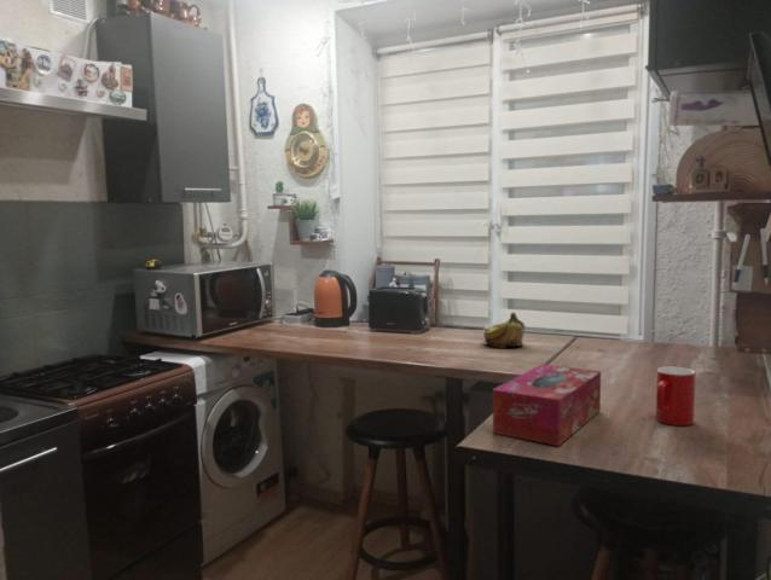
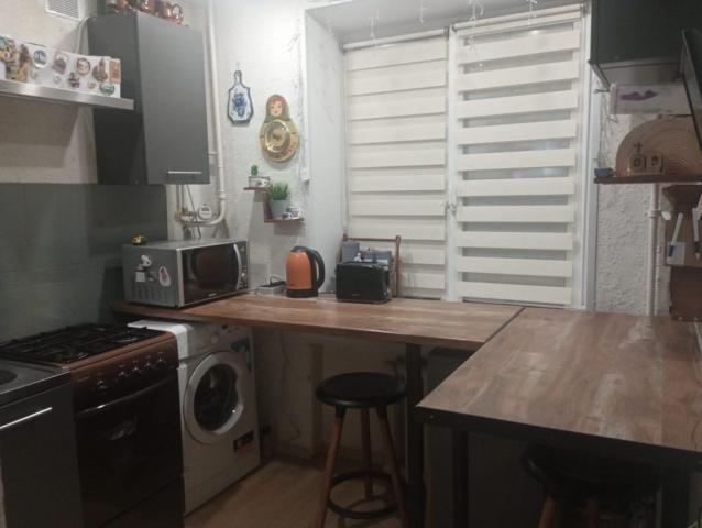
- cup [655,366,697,427]
- fruit [481,312,526,349]
- tissue box [492,362,602,447]
